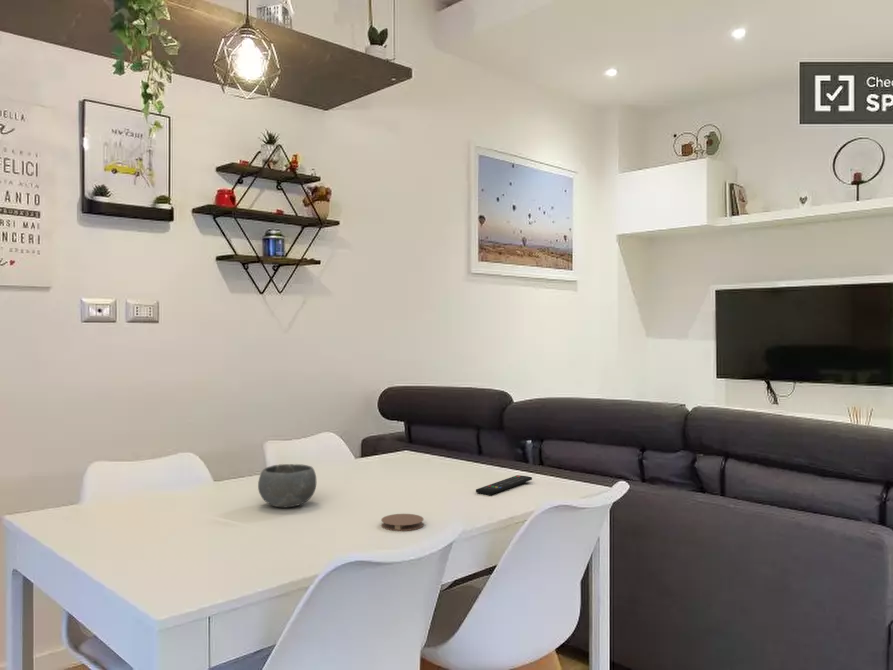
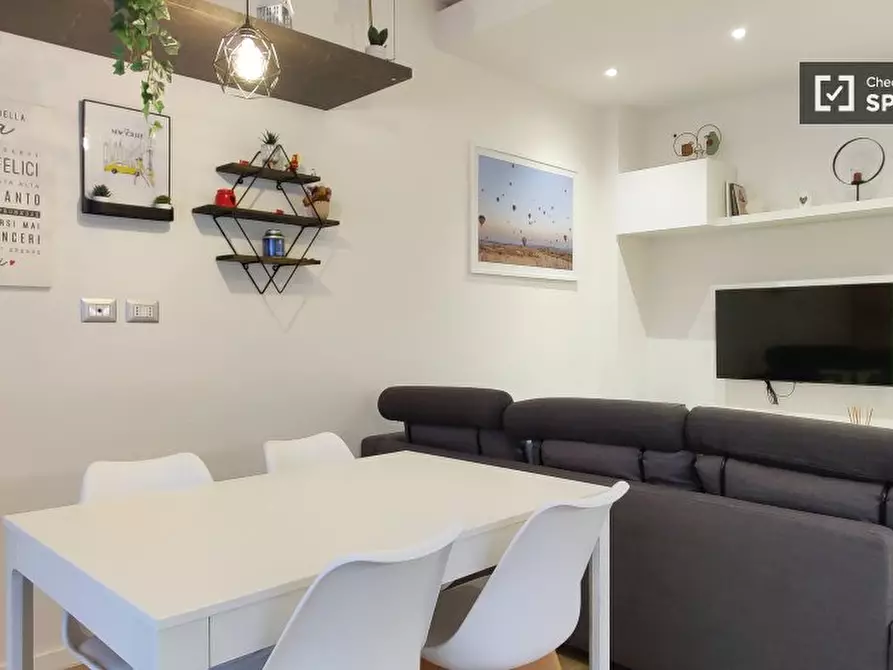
- coaster [380,513,425,532]
- remote control [475,474,533,496]
- bowl [257,463,317,509]
